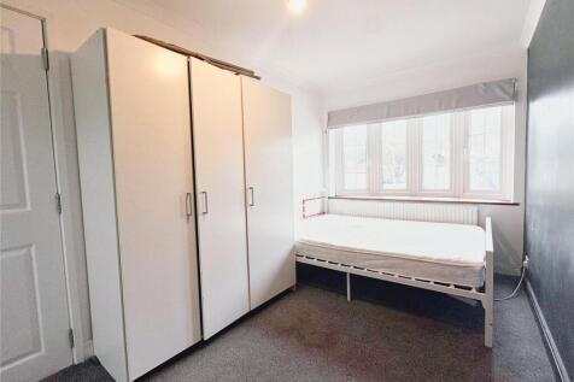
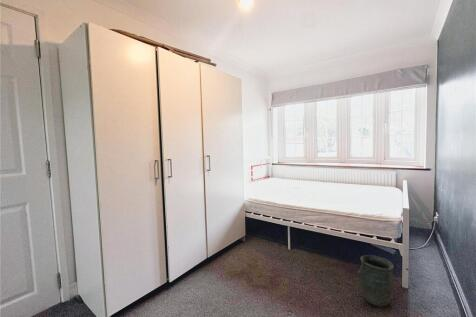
+ vase [357,254,396,308]
